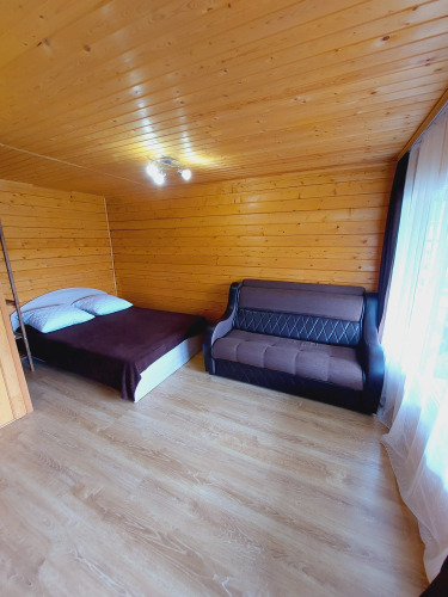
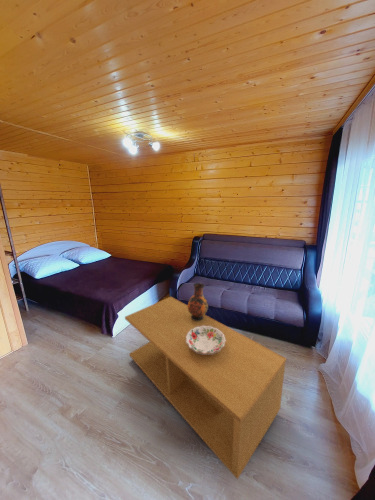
+ decorative bowl [186,326,226,354]
+ vase [187,282,209,321]
+ coffee table [124,296,287,480]
